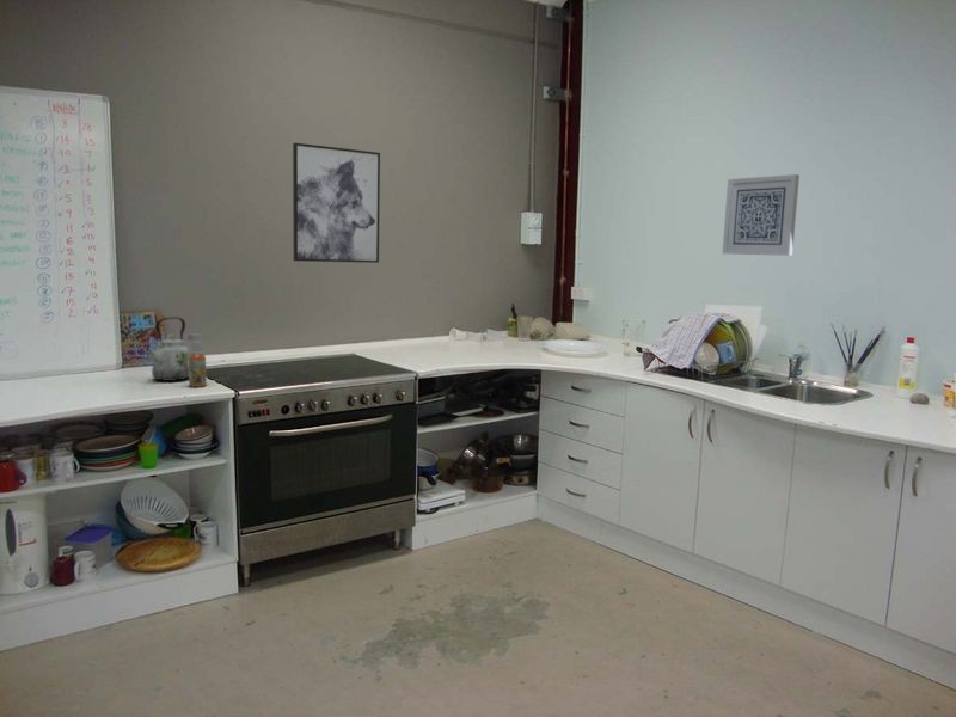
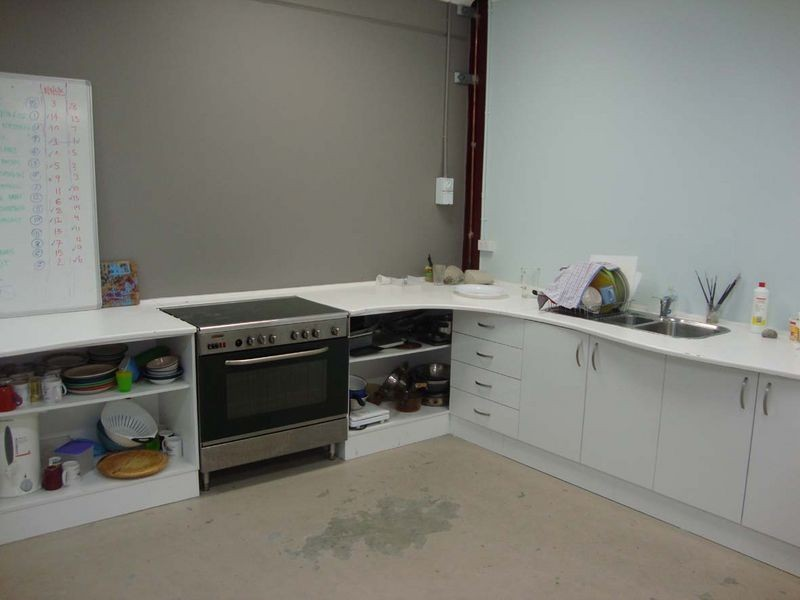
- wall art [722,173,801,257]
- kettle [143,315,189,382]
- spray bottle [186,332,208,388]
- wall art [292,142,381,264]
